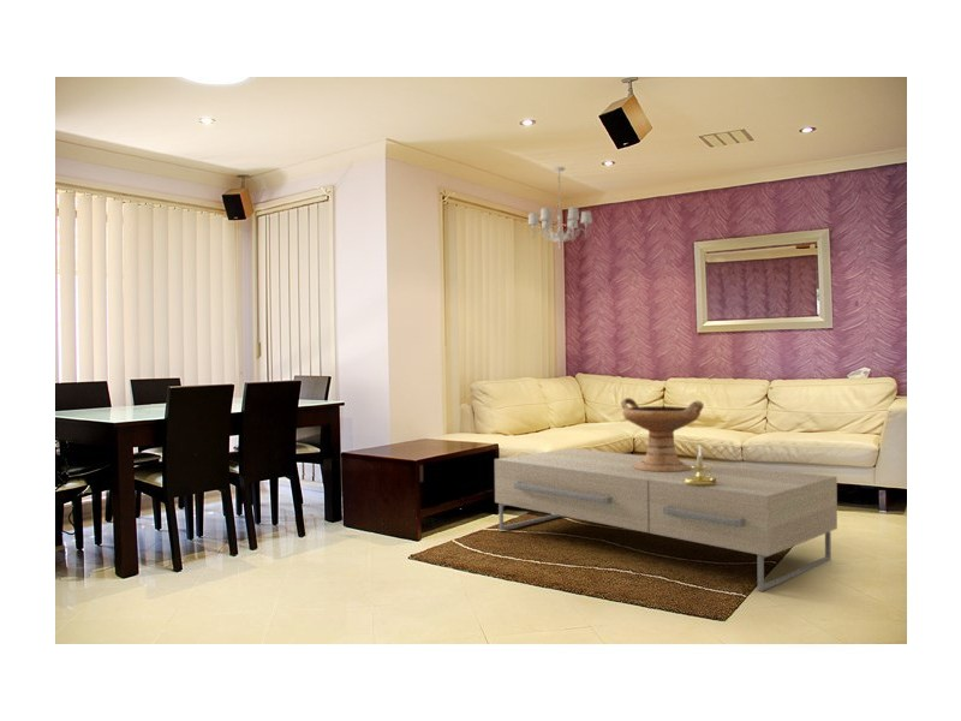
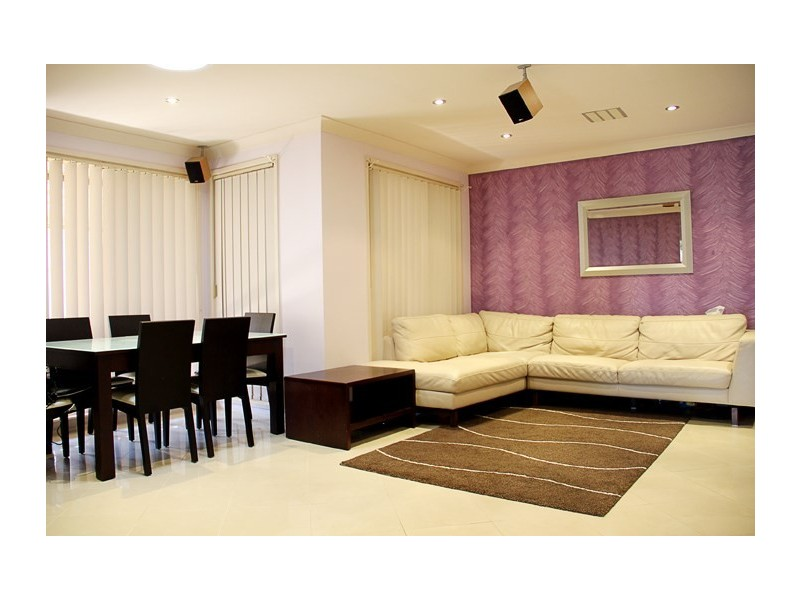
- coffee table [494,447,838,592]
- decorative bowl [620,397,705,472]
- candle holder [684,443,717,487]
- chandelier [527,166,593,250]
